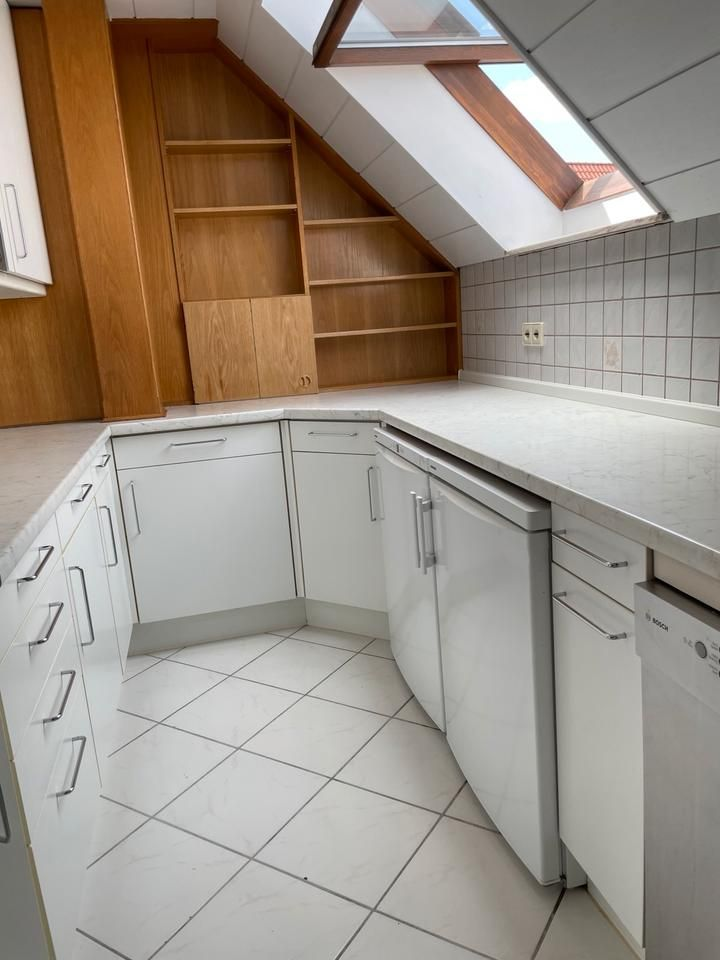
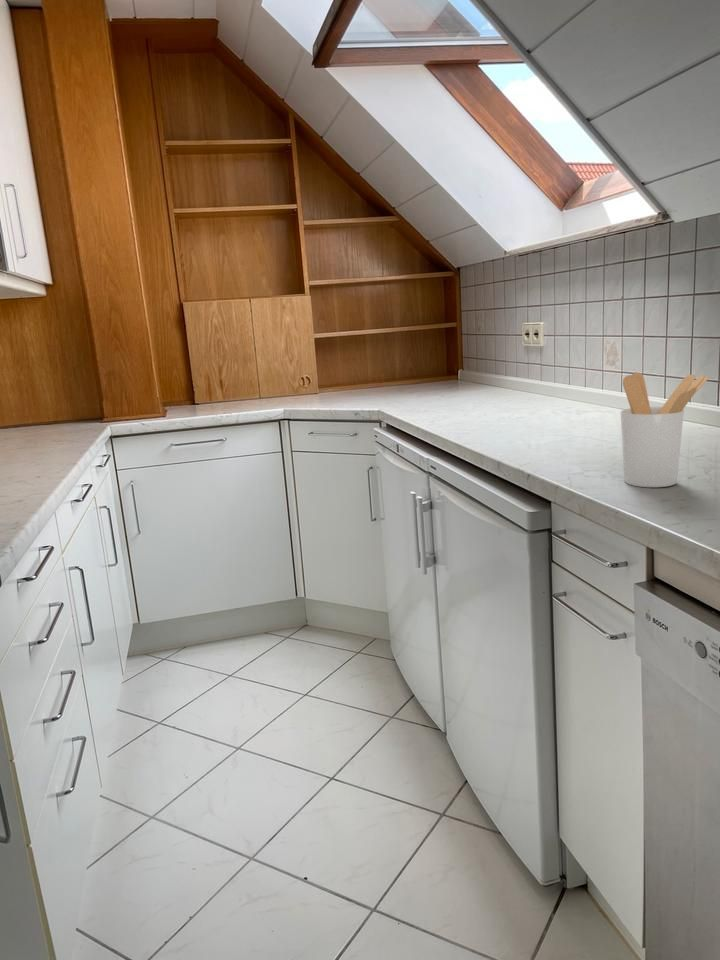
+ utensil holder [619,371,710,488]
